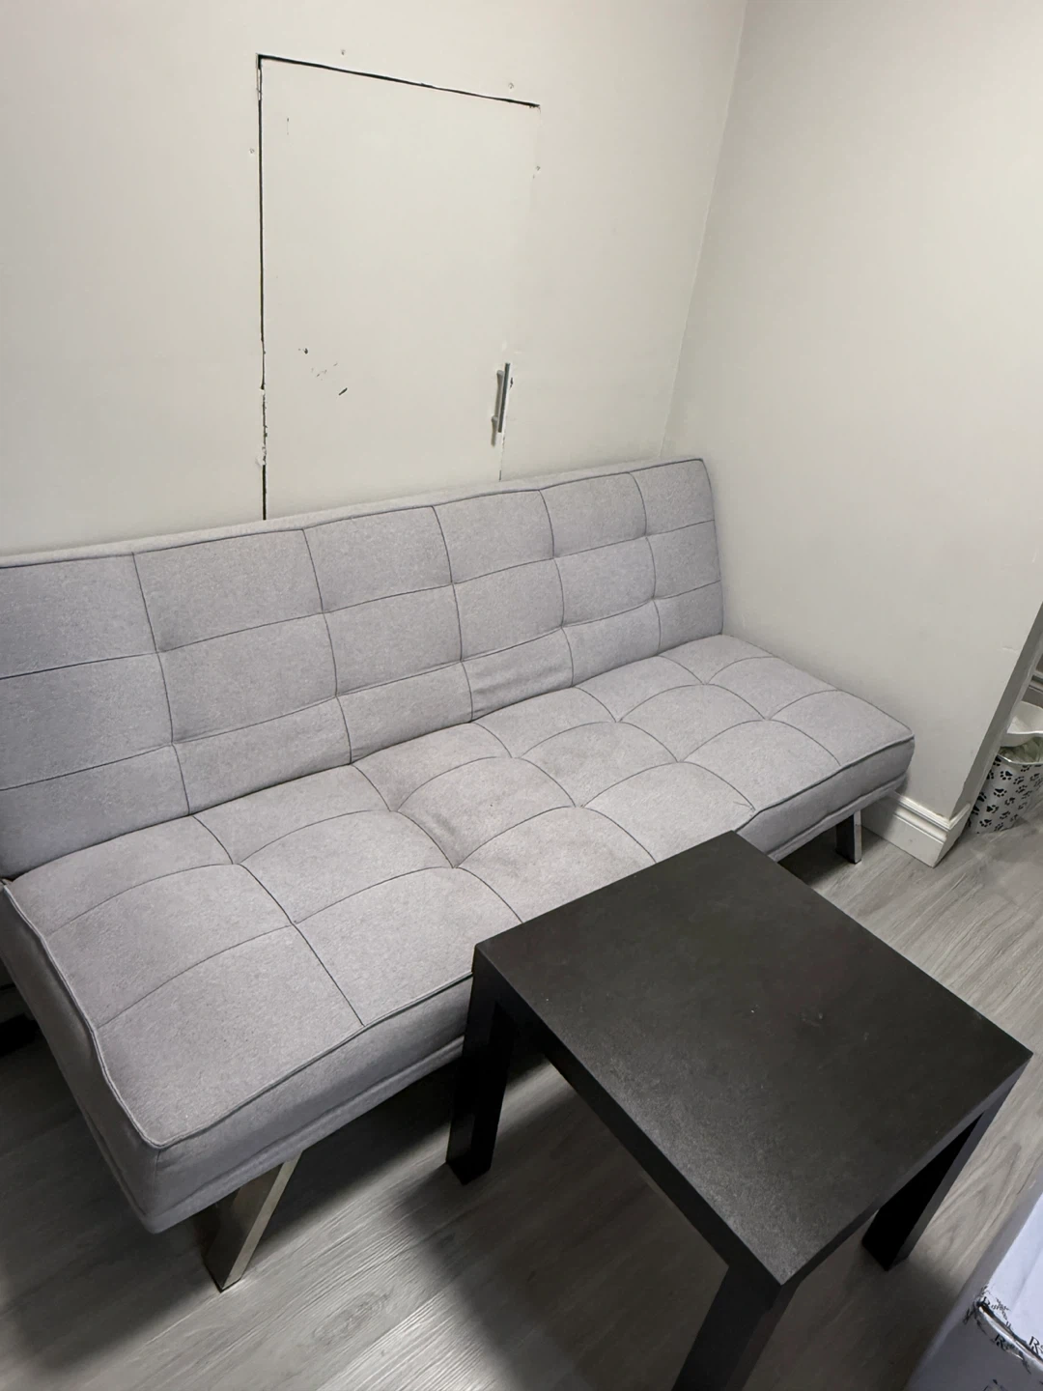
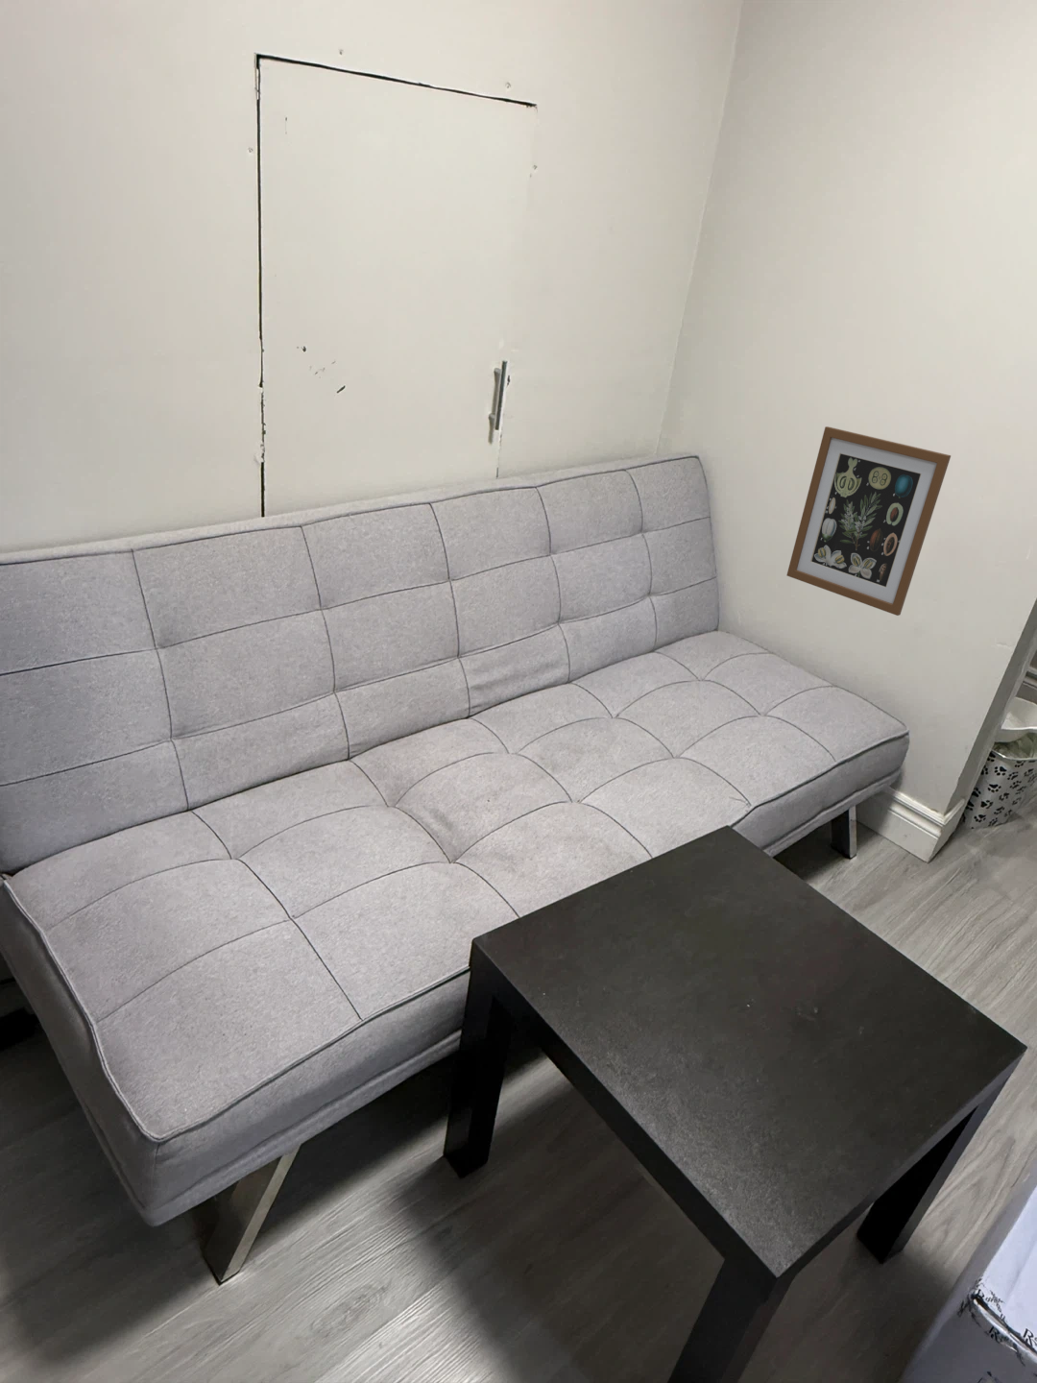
+ wall art [786,426,952,616]
